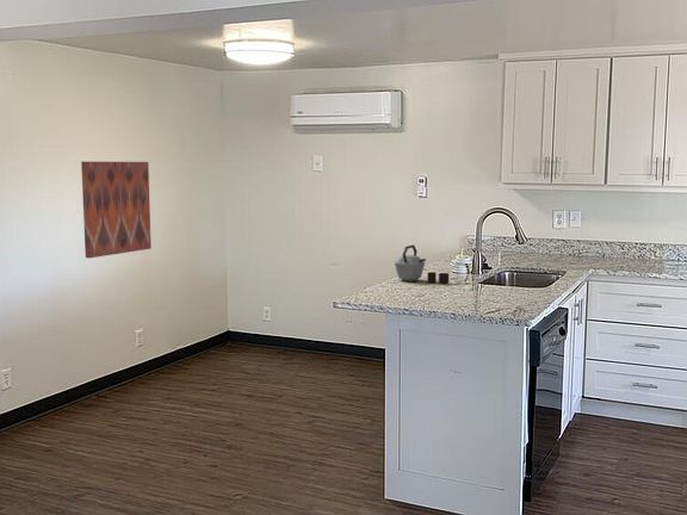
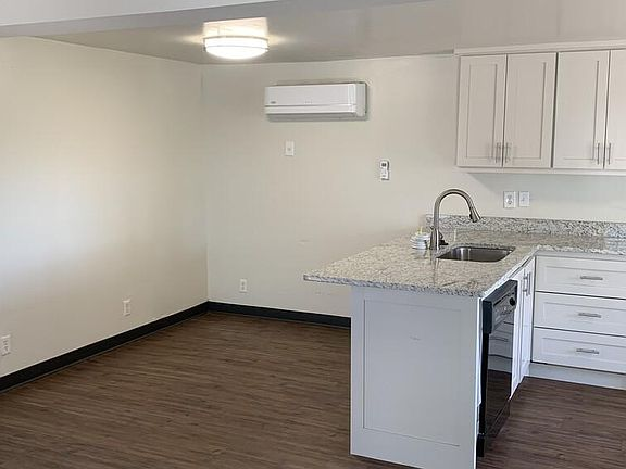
- kettle [394,244,450,285]
- wall art [80,161,153,260]
